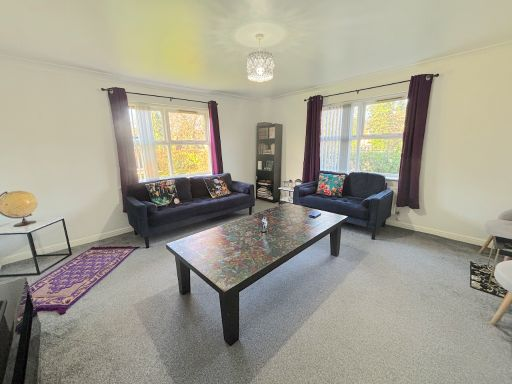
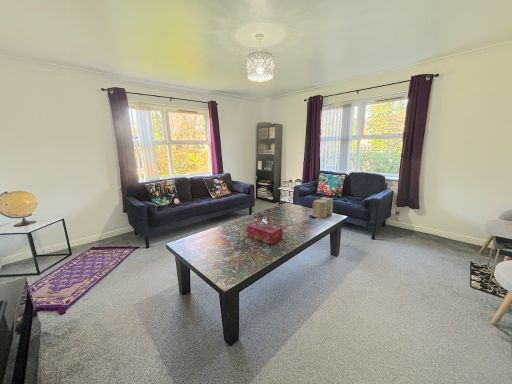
+ books [311,196,334,220]
+ tissue box [246,220,283,245]
